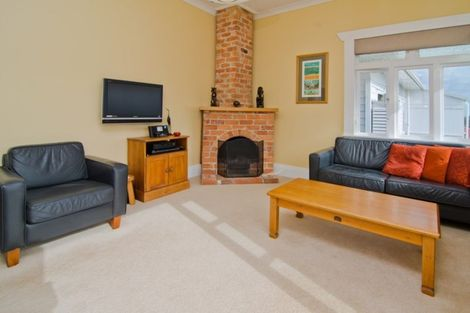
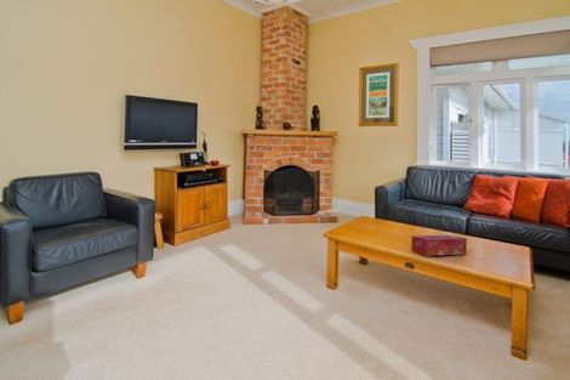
+ tissue box [410,234,468,257]
